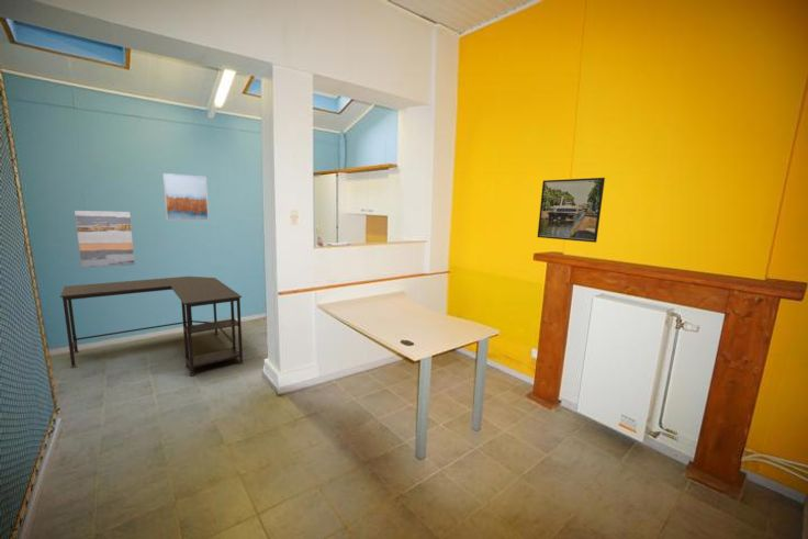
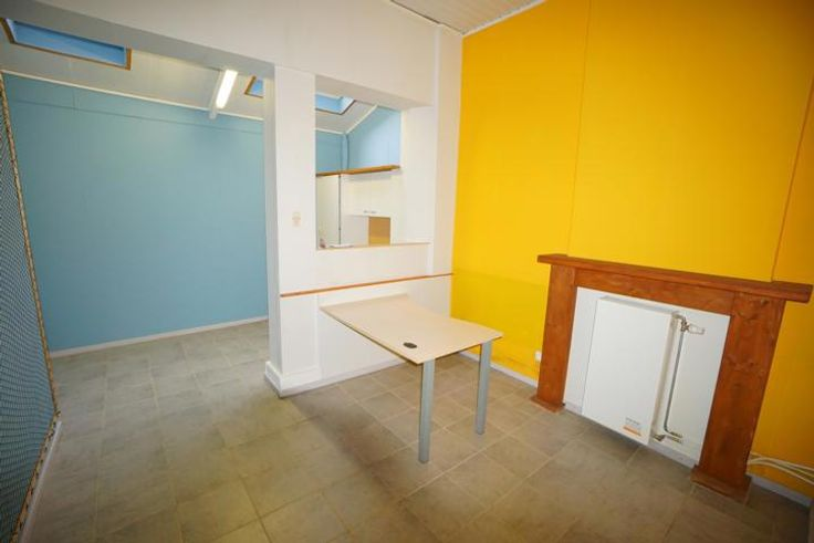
- wall art [161,172,210,222]
- wall art [74,210,136,269]
- desk [59,276,245,378]
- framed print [537,177,606,244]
